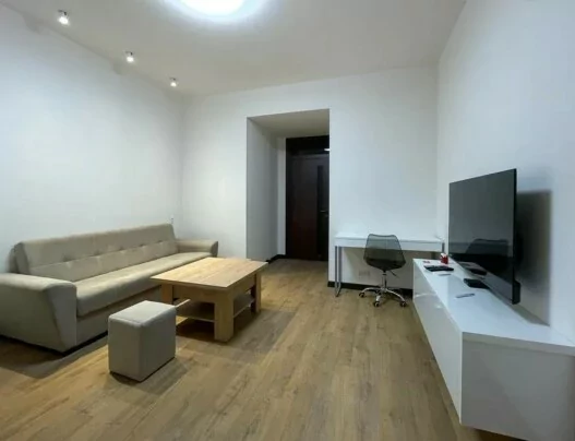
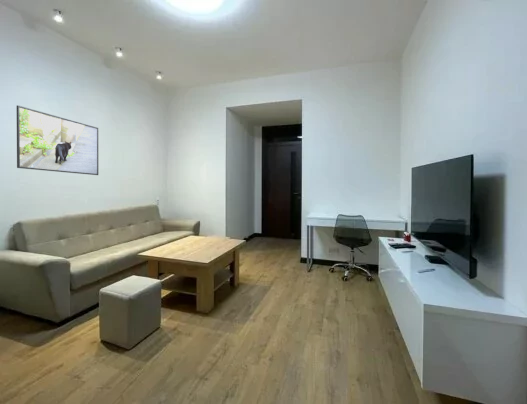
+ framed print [16,105,99,176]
